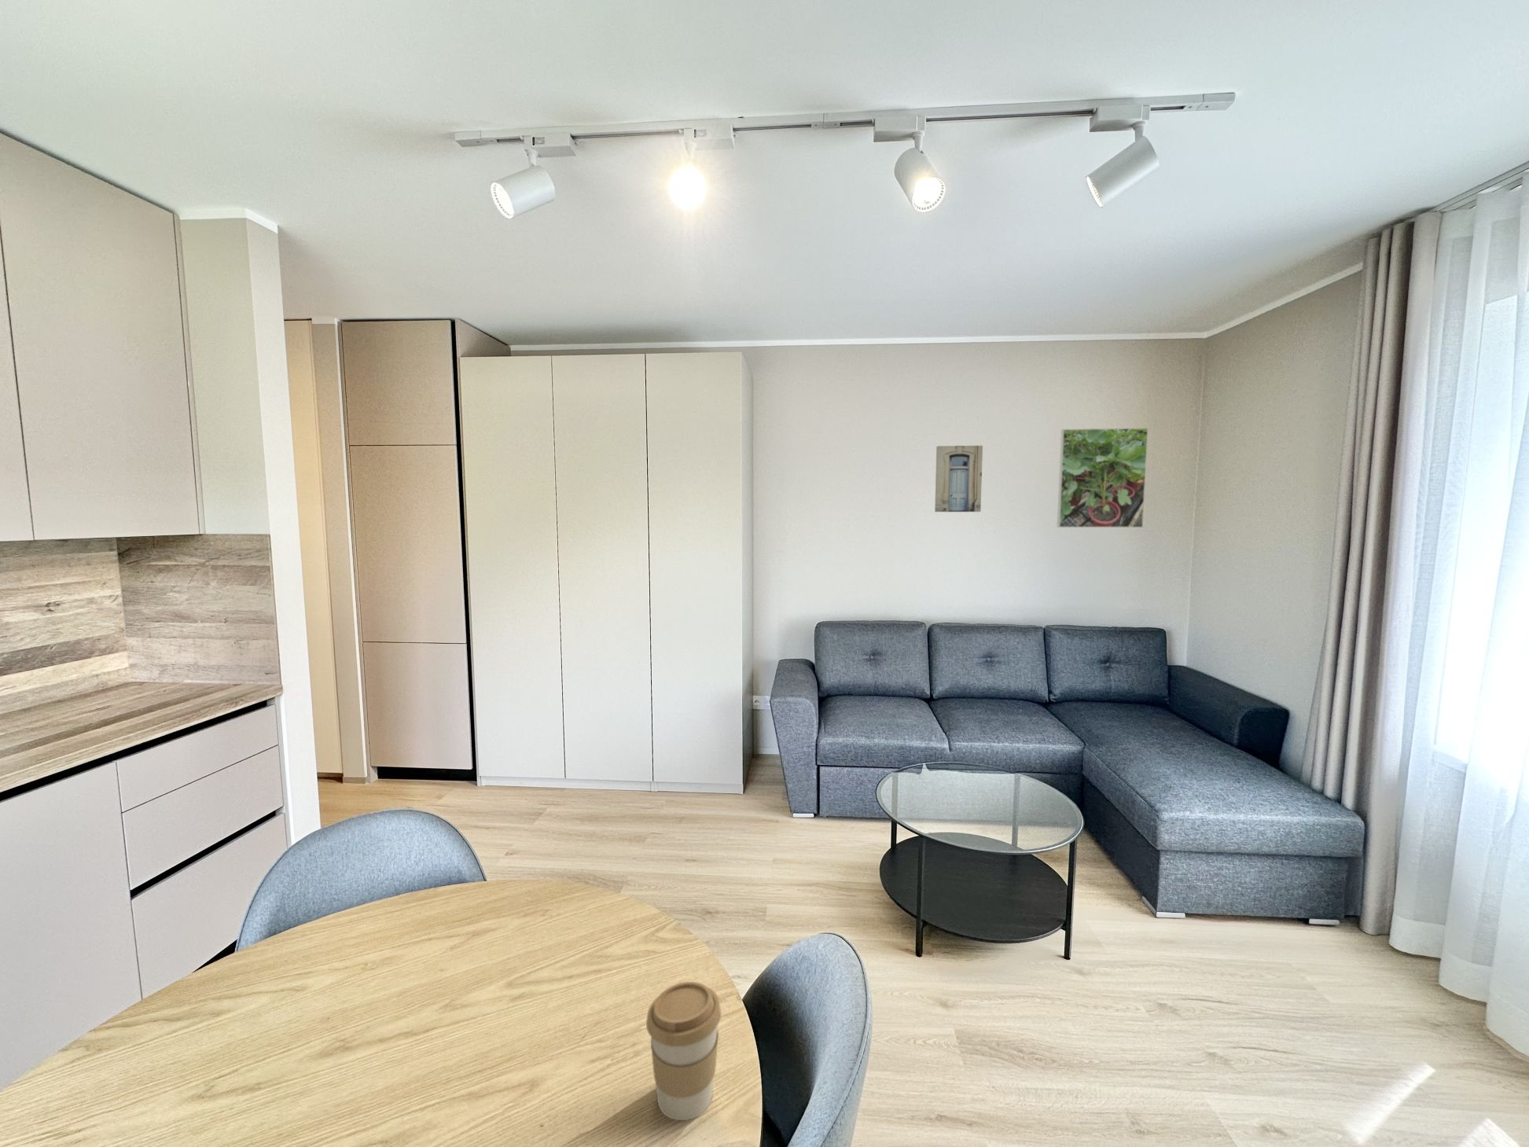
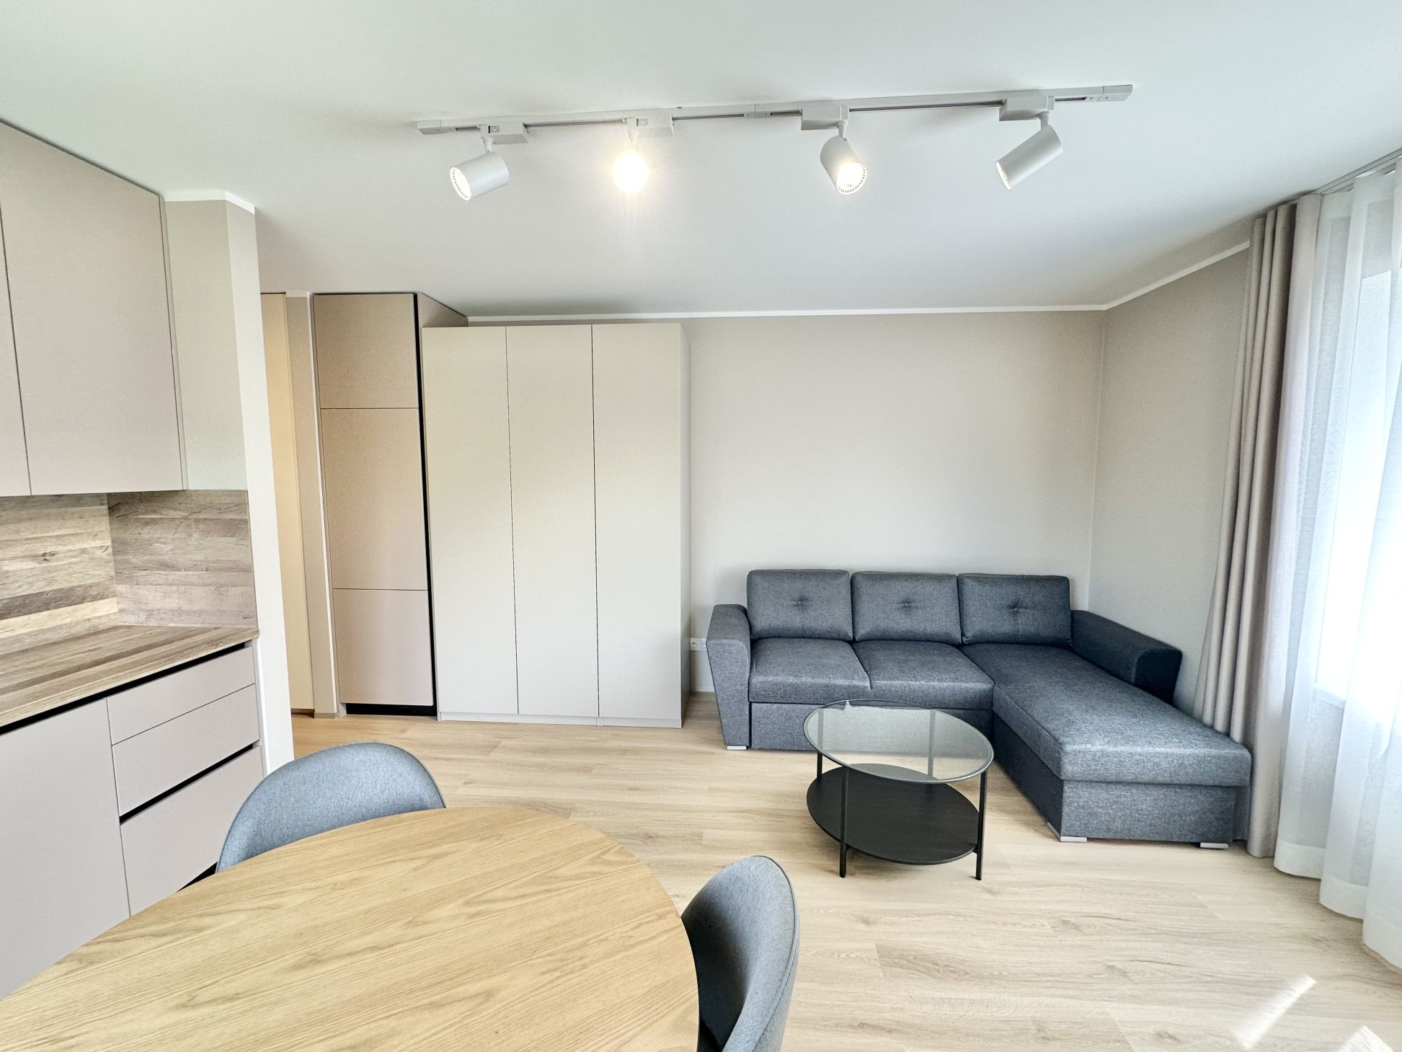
- coffee cup [646,981,723,1120]
- wall art [934,445,983,512]
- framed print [1057,427,1149,528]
